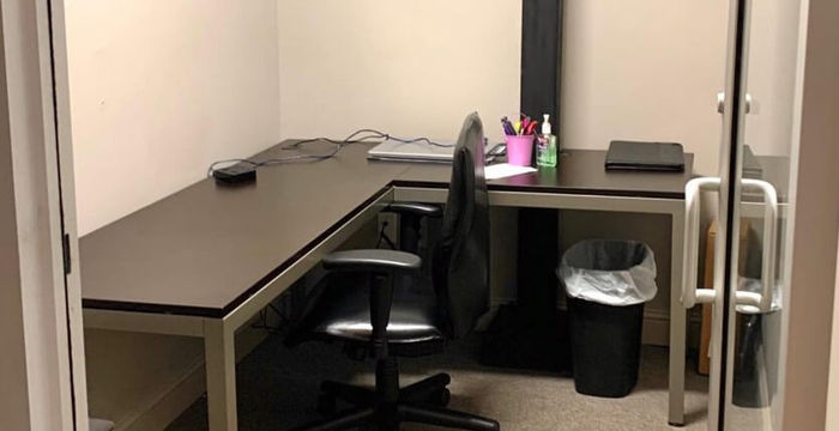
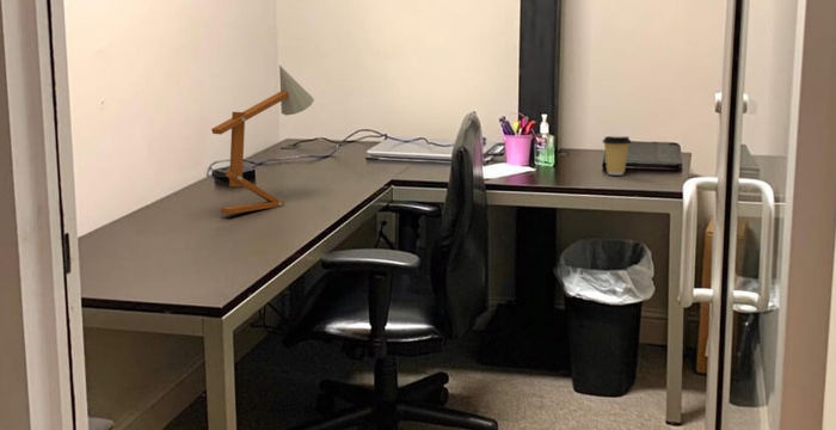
+ desk lamp [210,64,315,215]
+ coffee cup [602,135,633,176]
